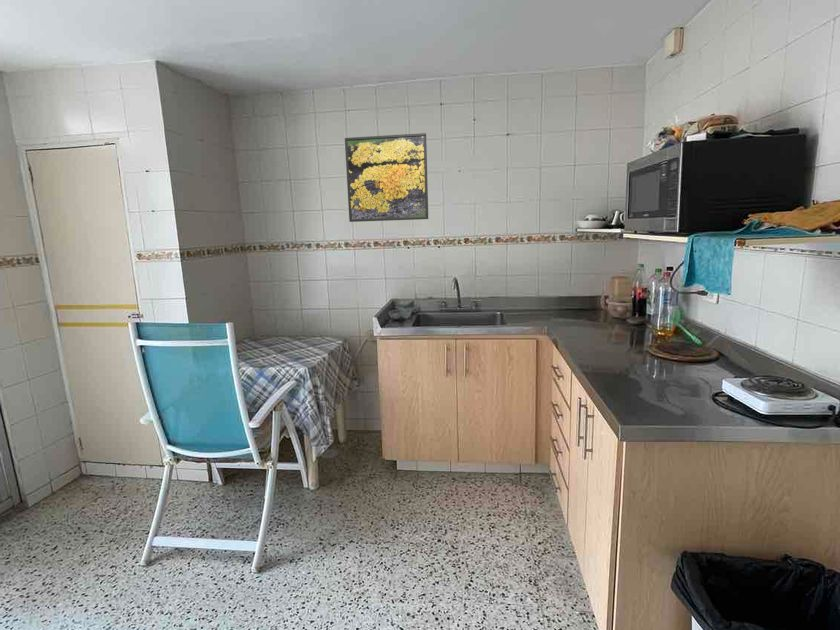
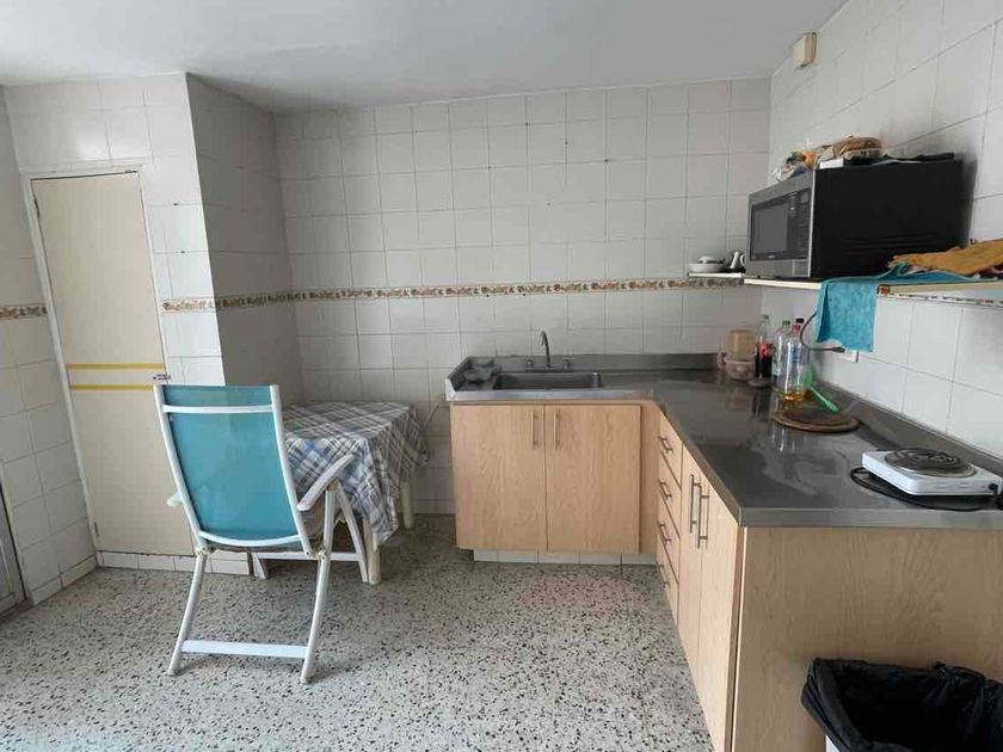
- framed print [344,132,429,223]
